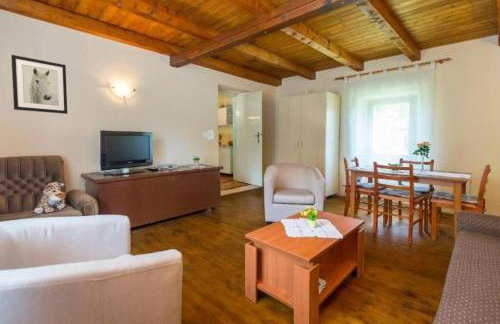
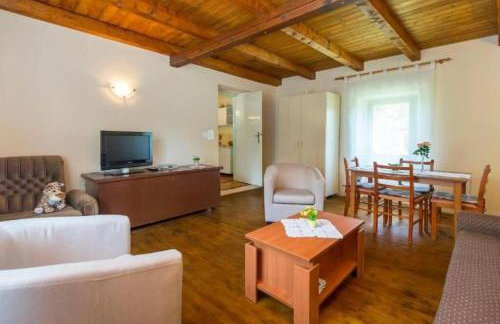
- wall art [10,54,68,115]
